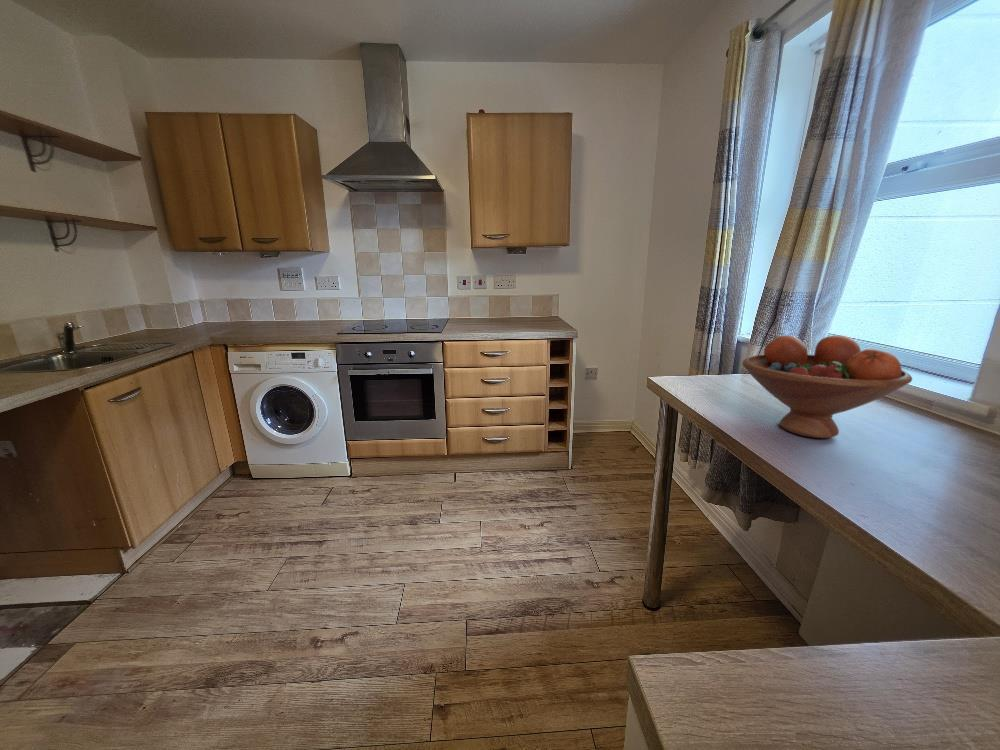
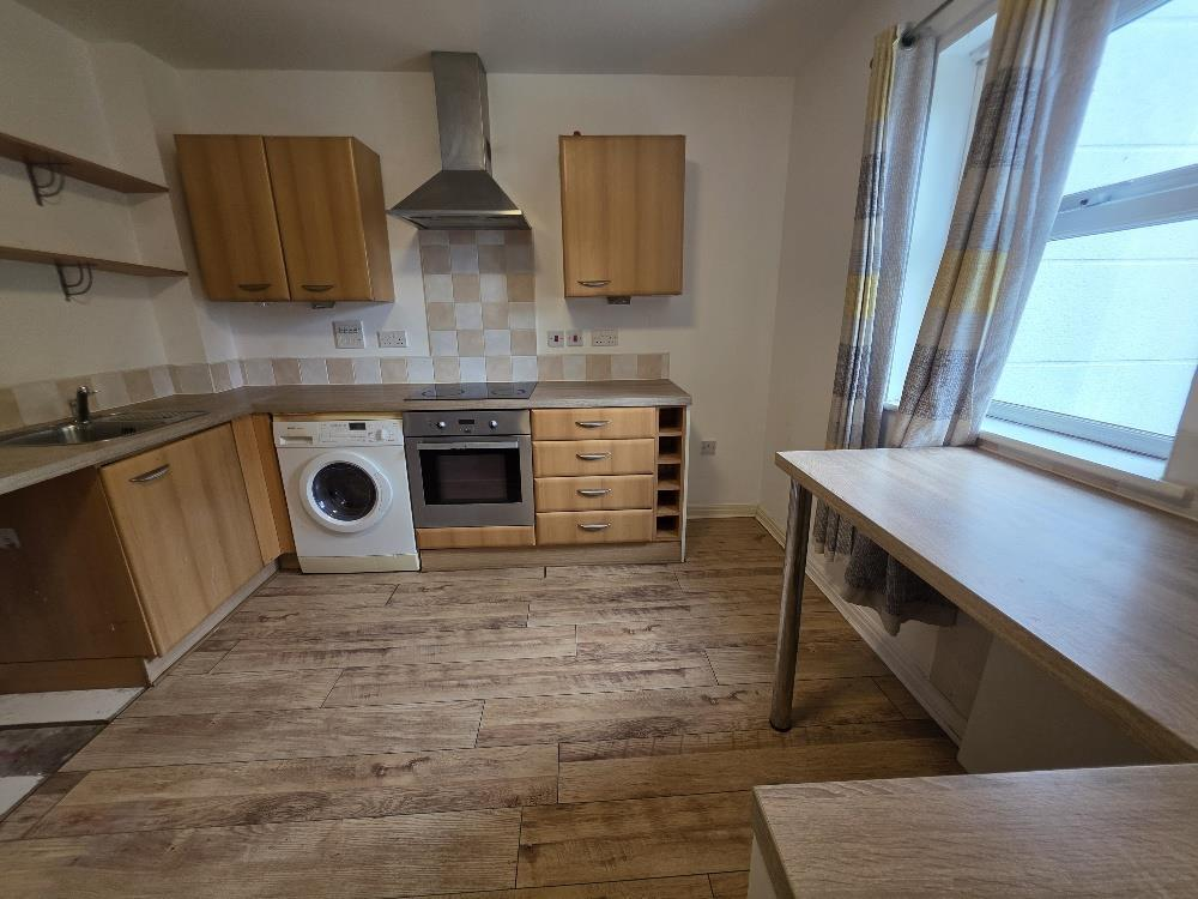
- fruit bowl [741,334,913,439]
